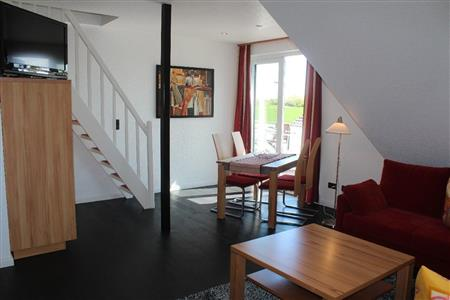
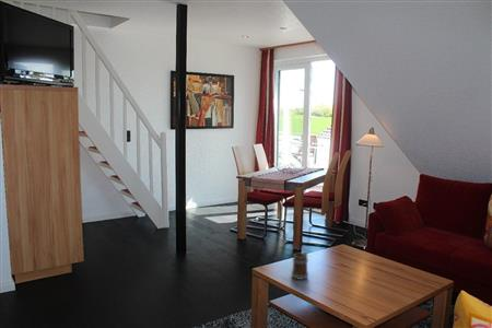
+ mug [290,251,309,281]
